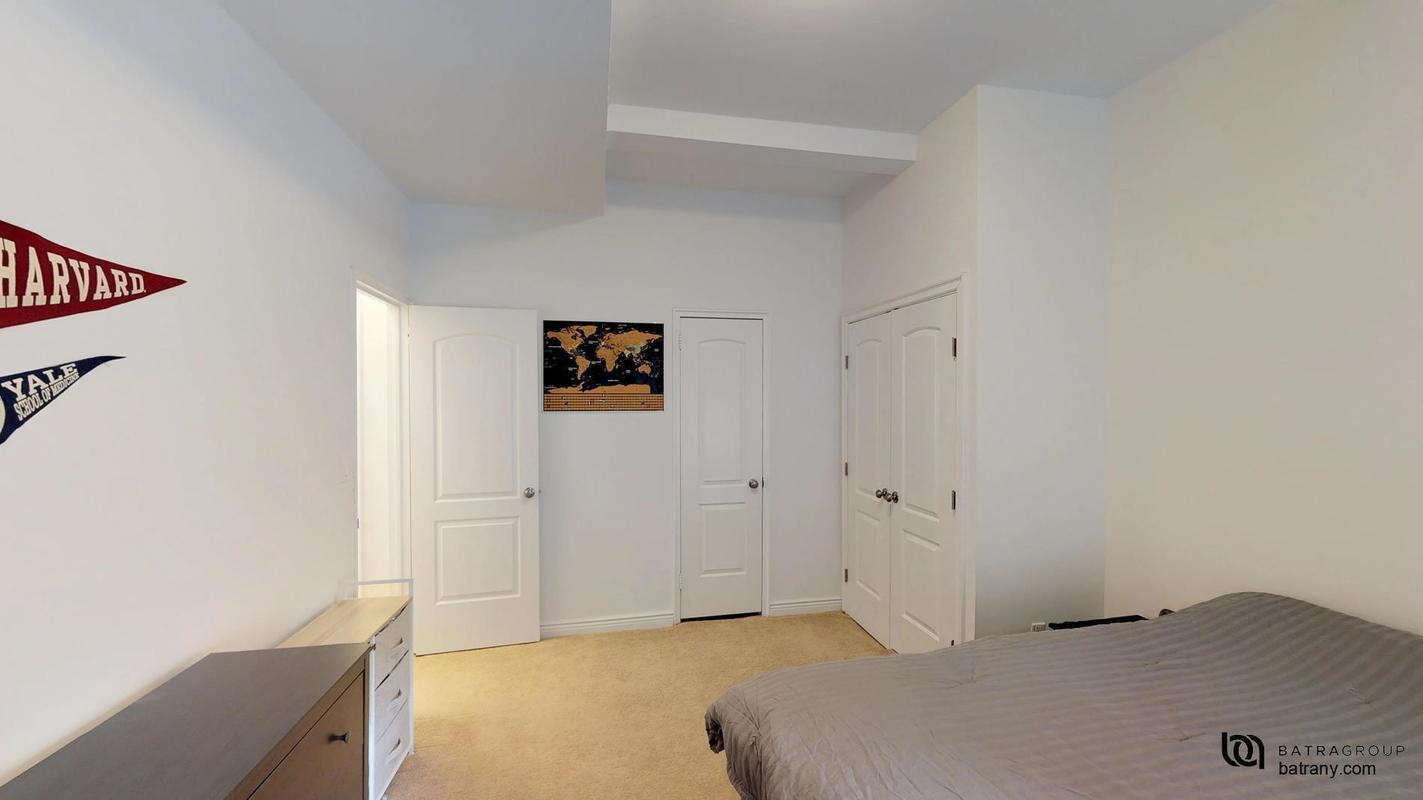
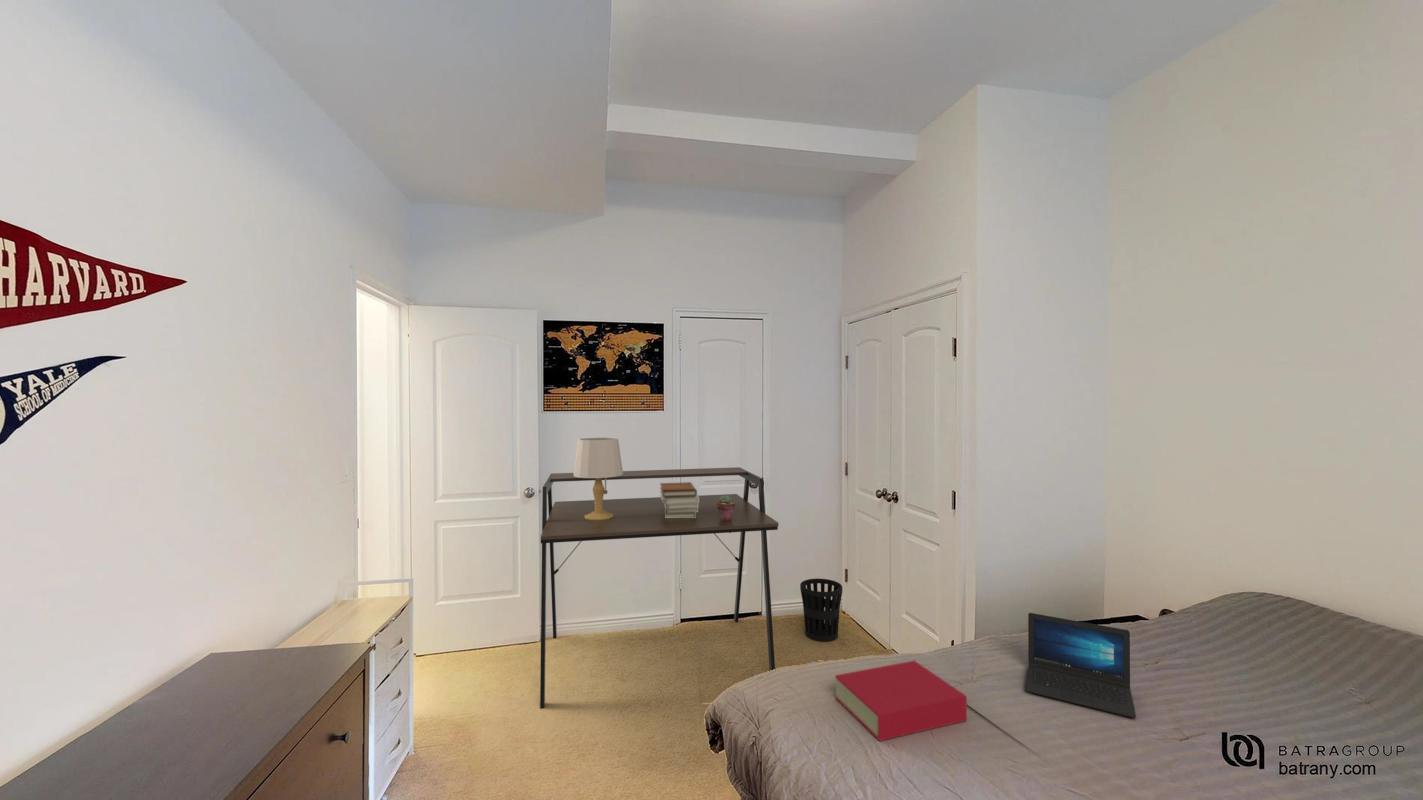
+ laptop [1024,612,1137,719]
+ wastebasket [799,578,843,643]
+ book stack [659,481,699,518]
+ book [834,659,968,742]
+ desk [539,466,780,710]
+ table lamp [573,436,624,520]
+ potted succulent [717,495,735,521]
